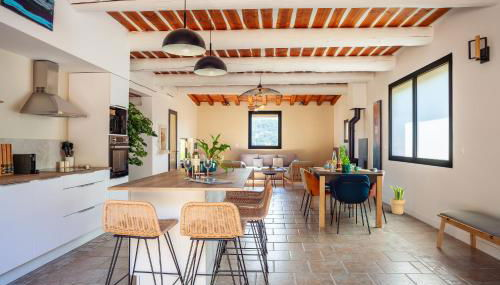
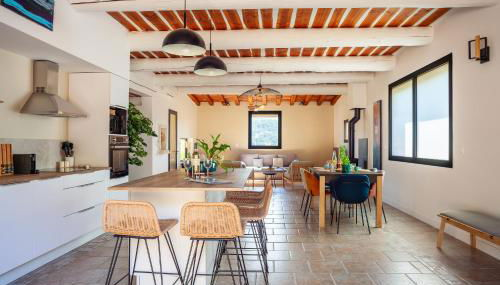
- potted plant [388,184,407,215]
